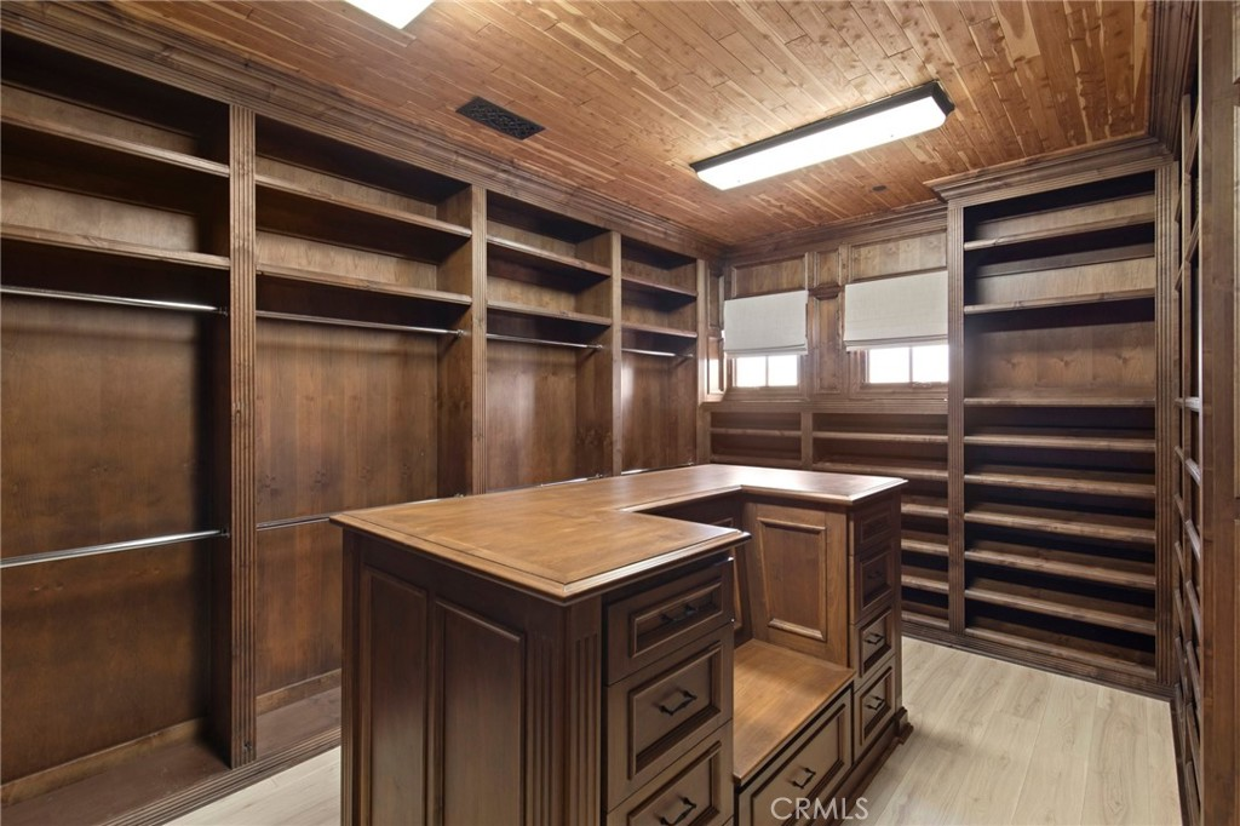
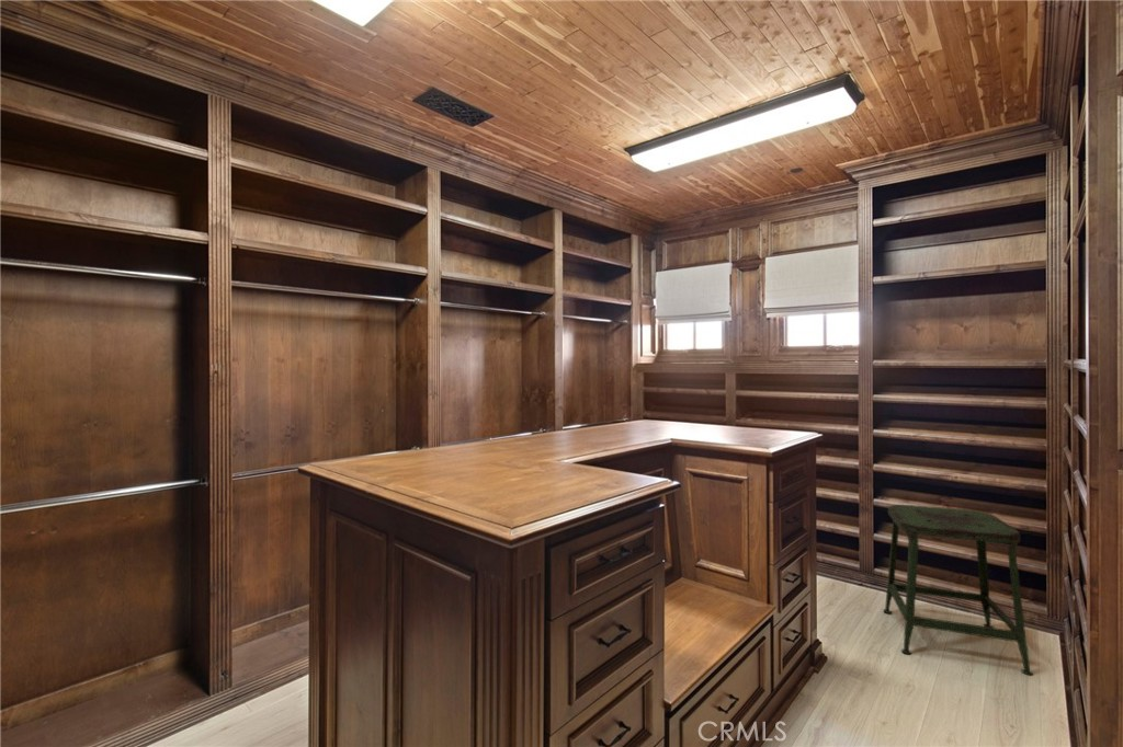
+ stool [882,504,1034,677]
